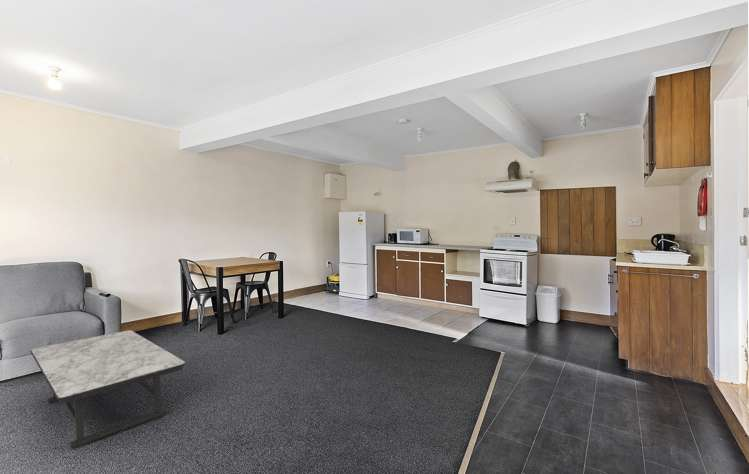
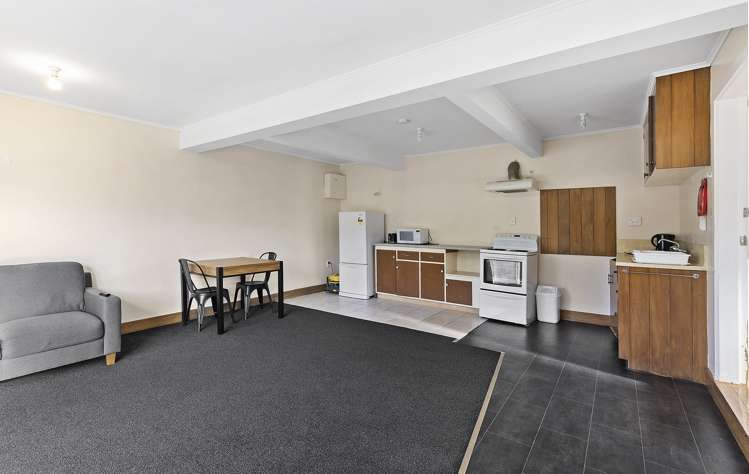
- coffee table [29,329,187,450]
